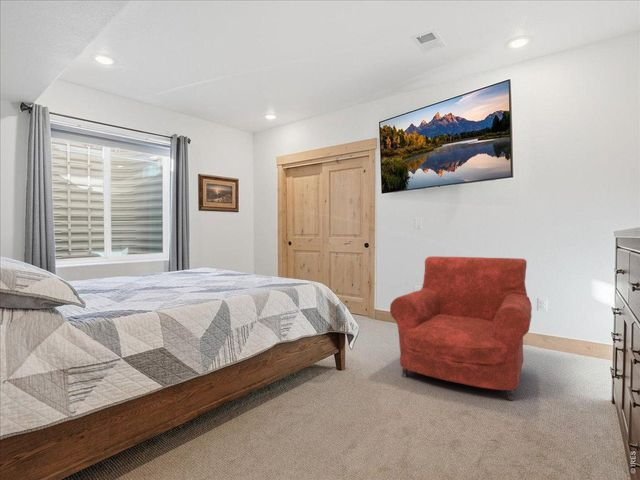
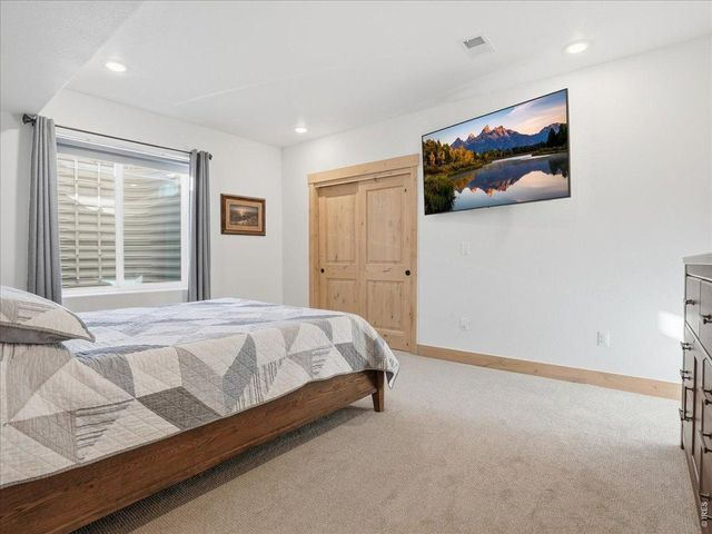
- armchair [389,255,533,401]
